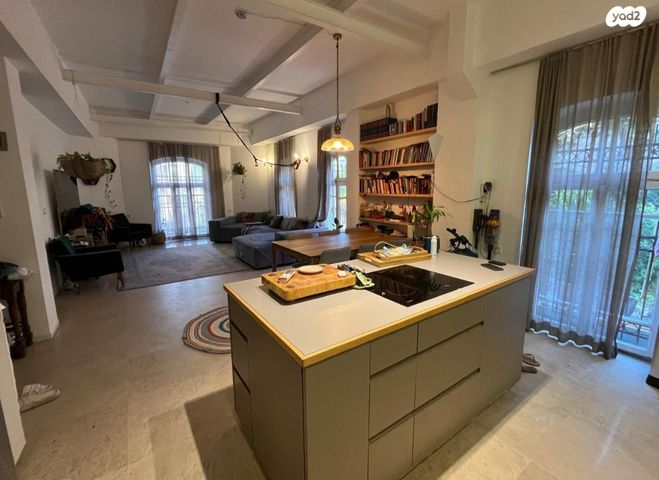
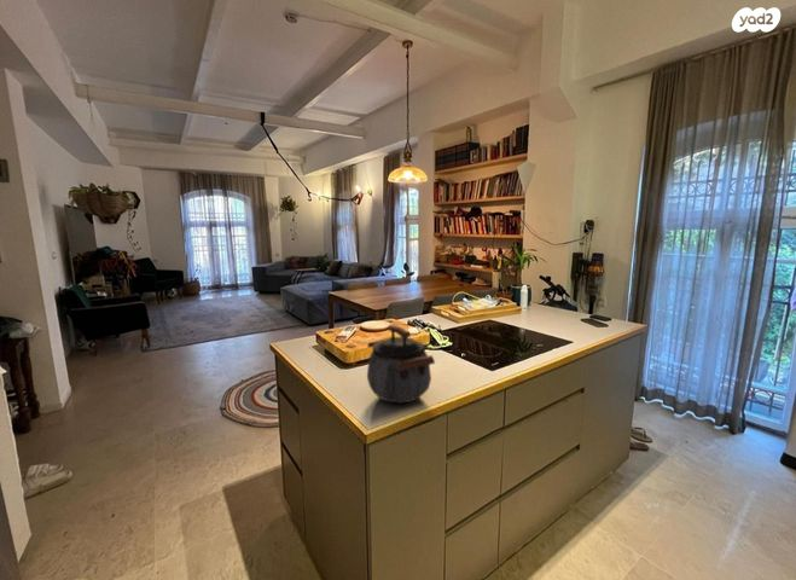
+ kettle [366,324,436,405]
